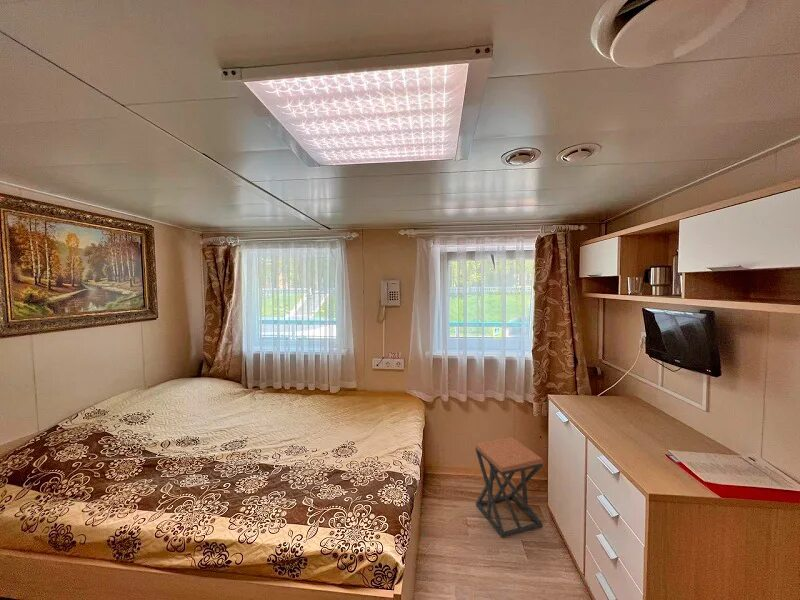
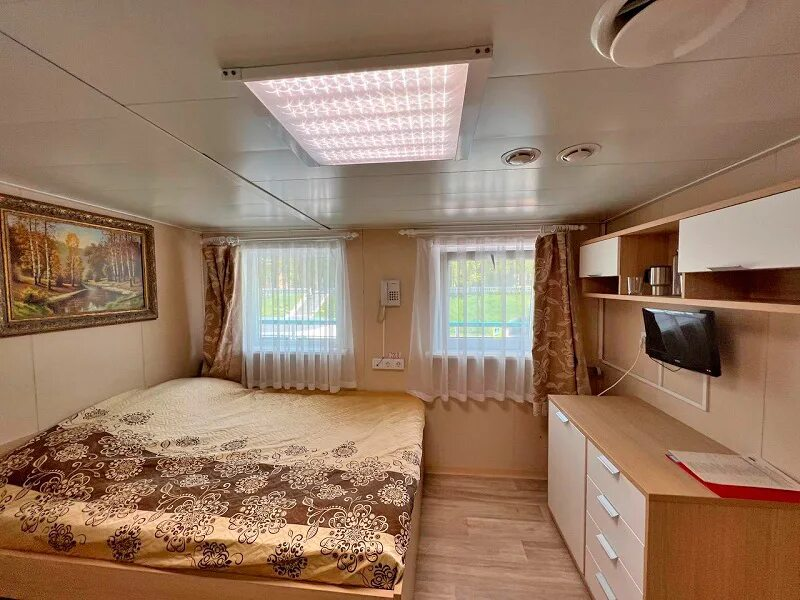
- stool [475,436,544,539]
